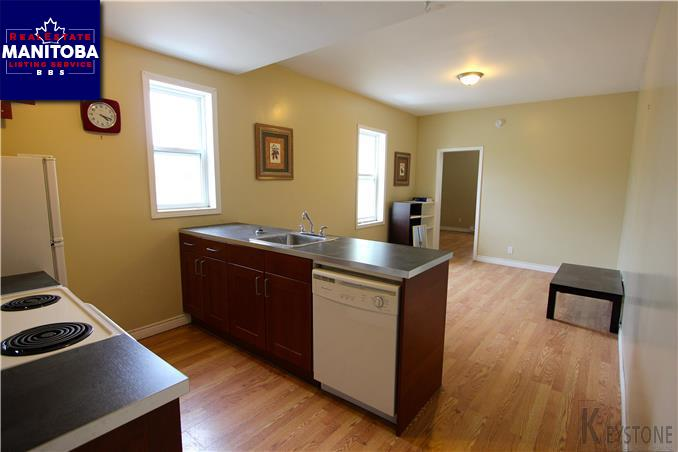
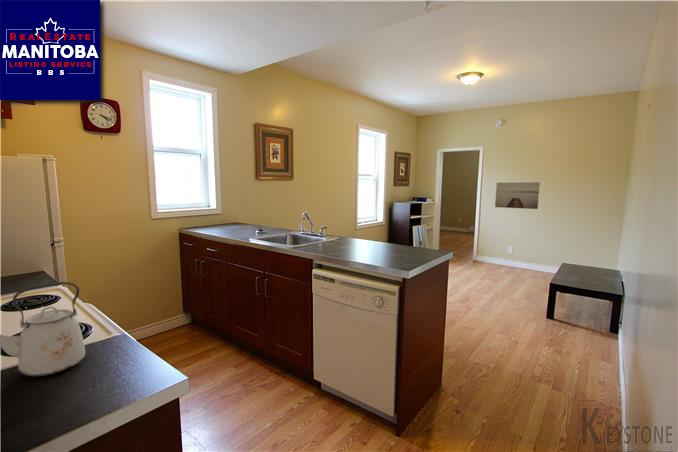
+ wall art [494,181,541,210]
+ kettle [0,281,86,378]
